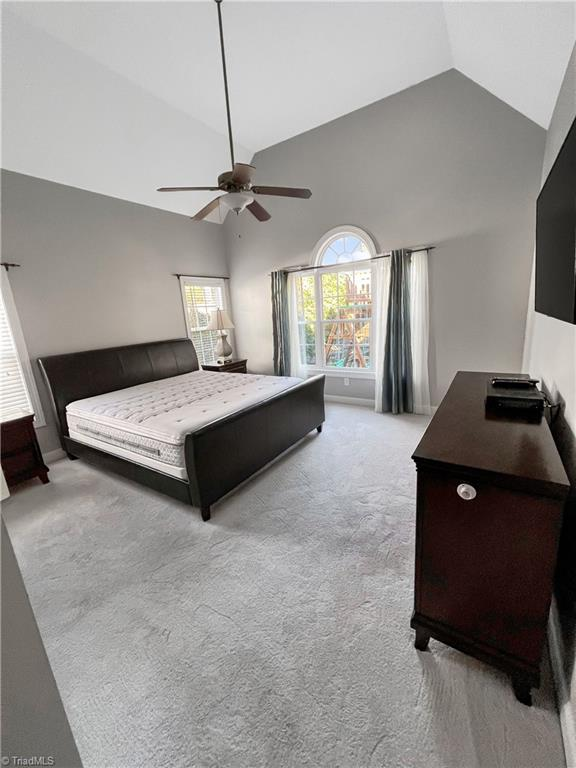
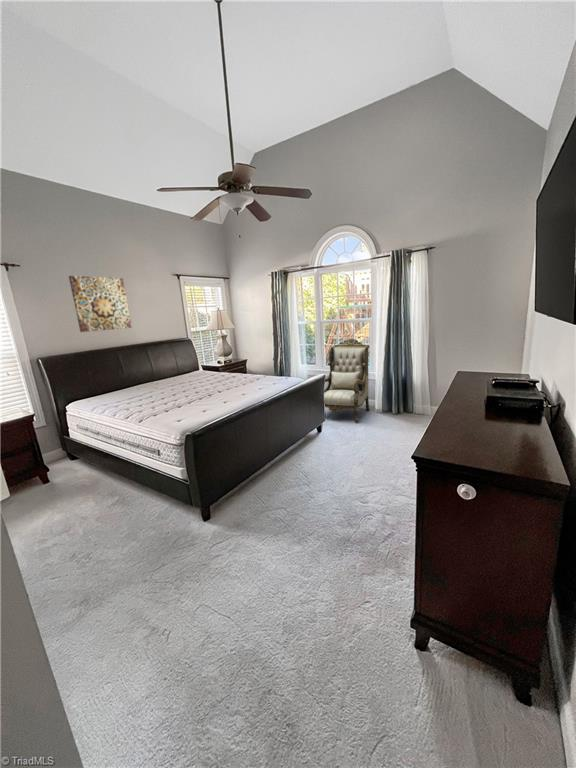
+ armchair [323,337,370,423]
+ wall art [68,275,133,333]
